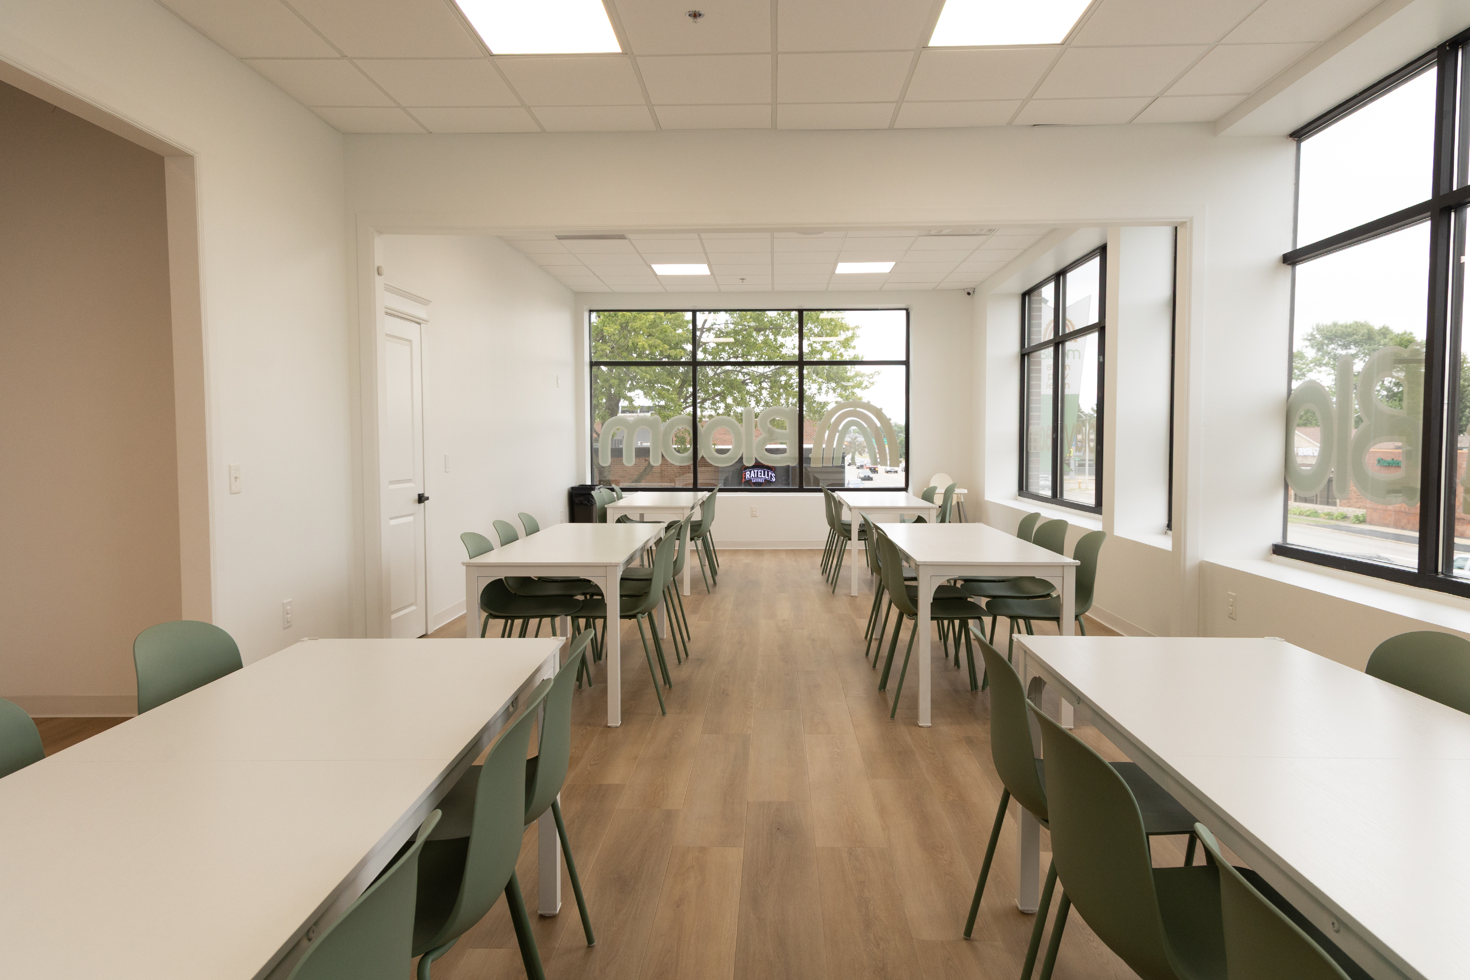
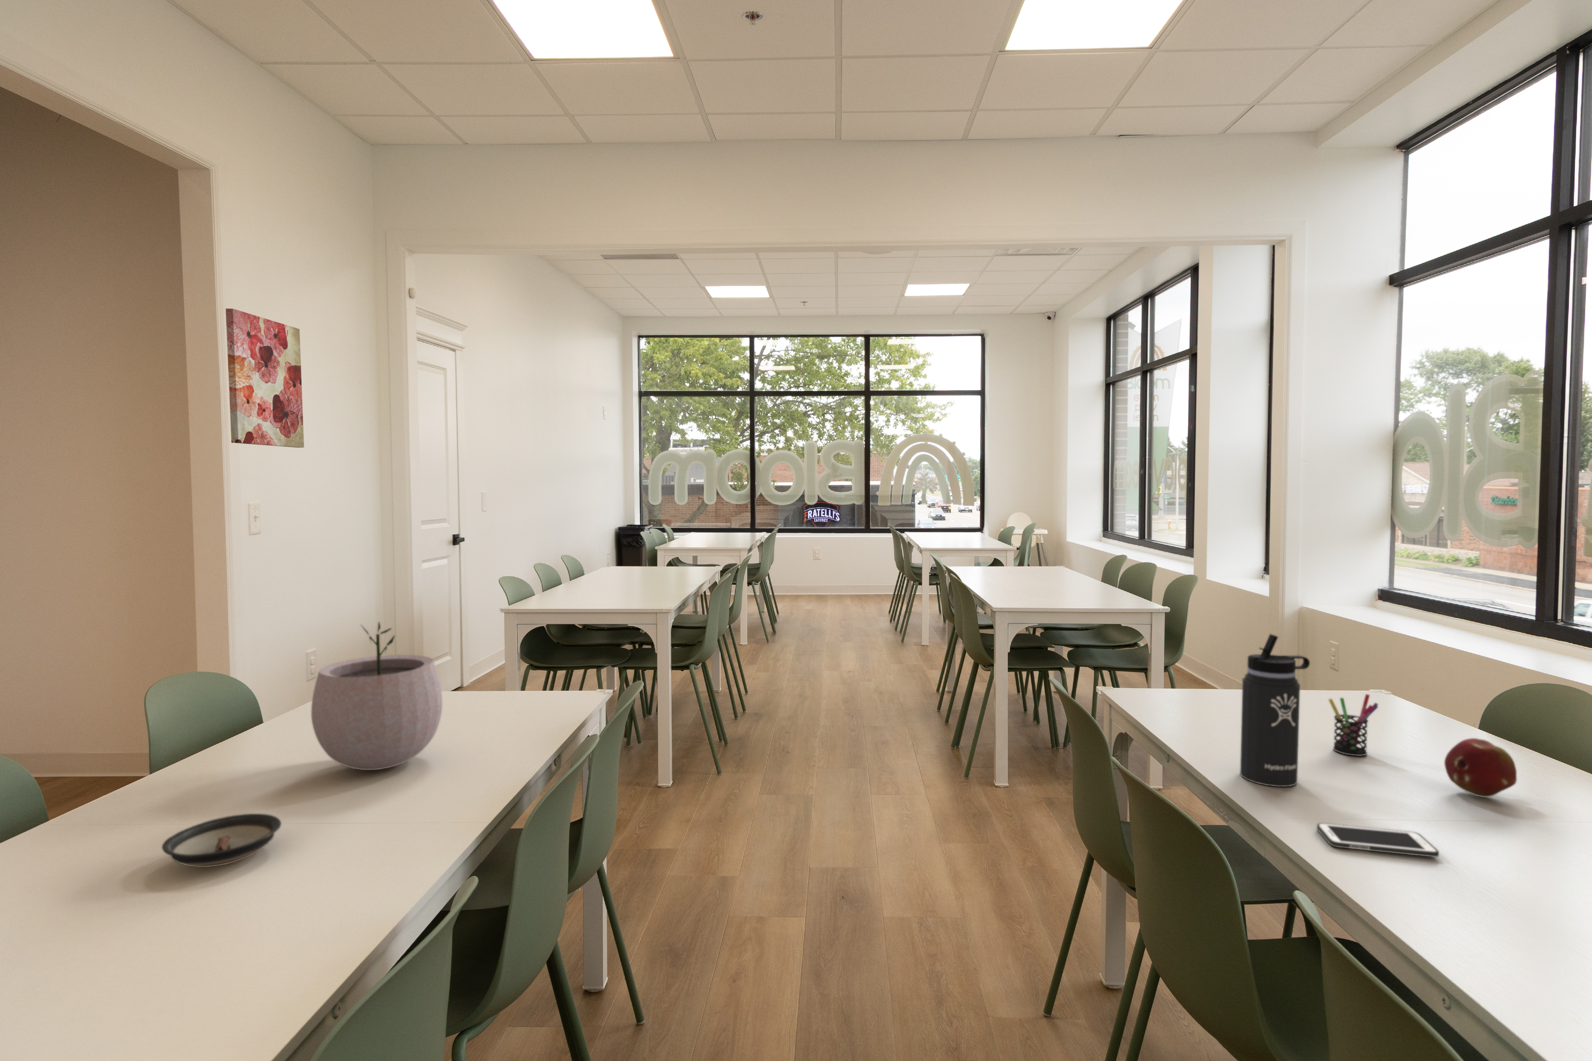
+ pen holder [1328,694,1379,757]
+ thermos bottle [1240,634,1310,787]
+ cell phone [1316,823,1439,857]
+ saucer [161,814,282,868]
+ wall art [225,308,304,448]
+ plant pot [312,622,443,771]
+ fruit [1444,738,1517,798]
